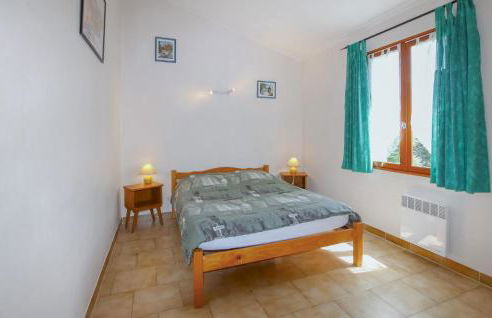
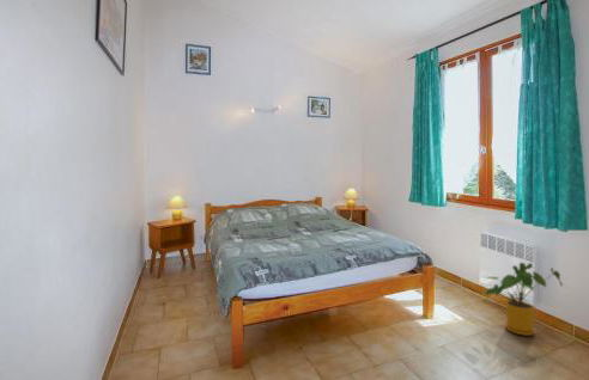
+ house plant [482,262,564,337]
